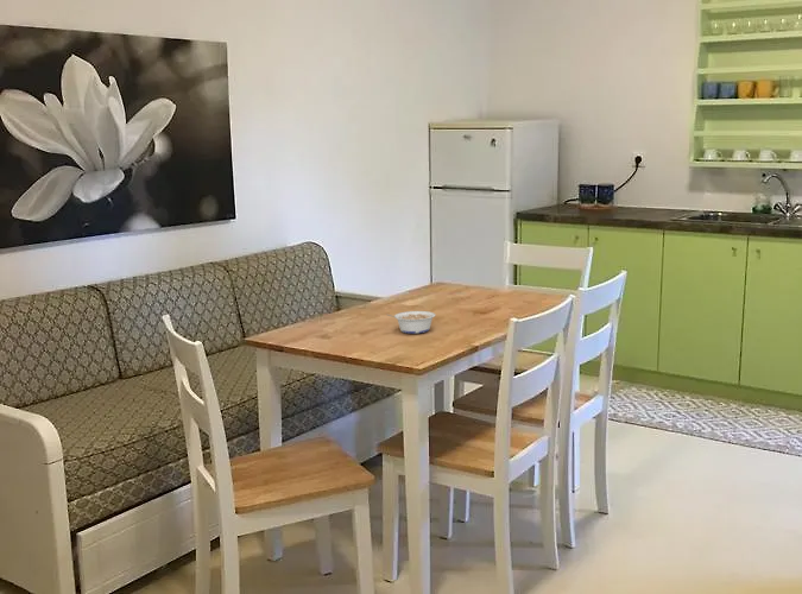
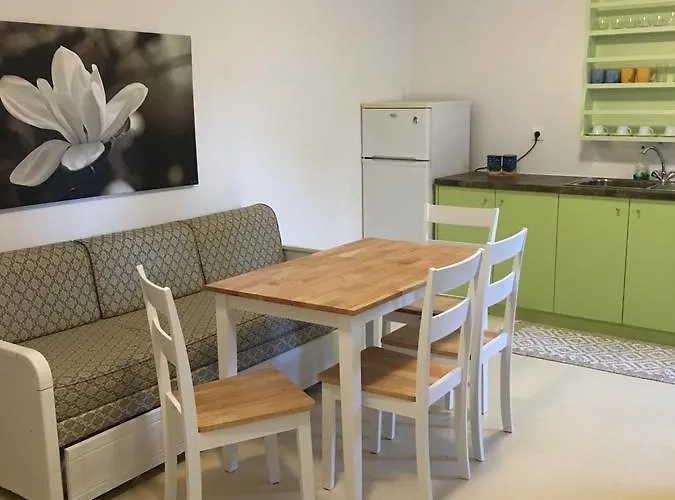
- legume [386,310,436,335]
